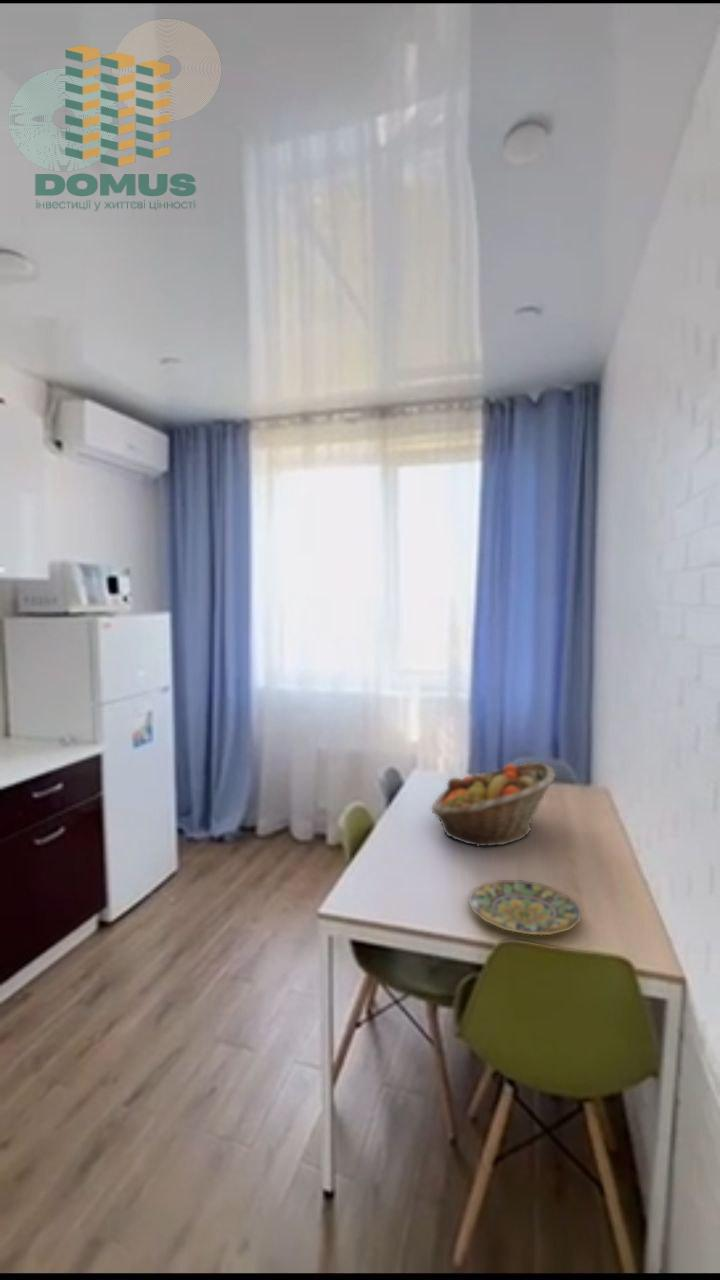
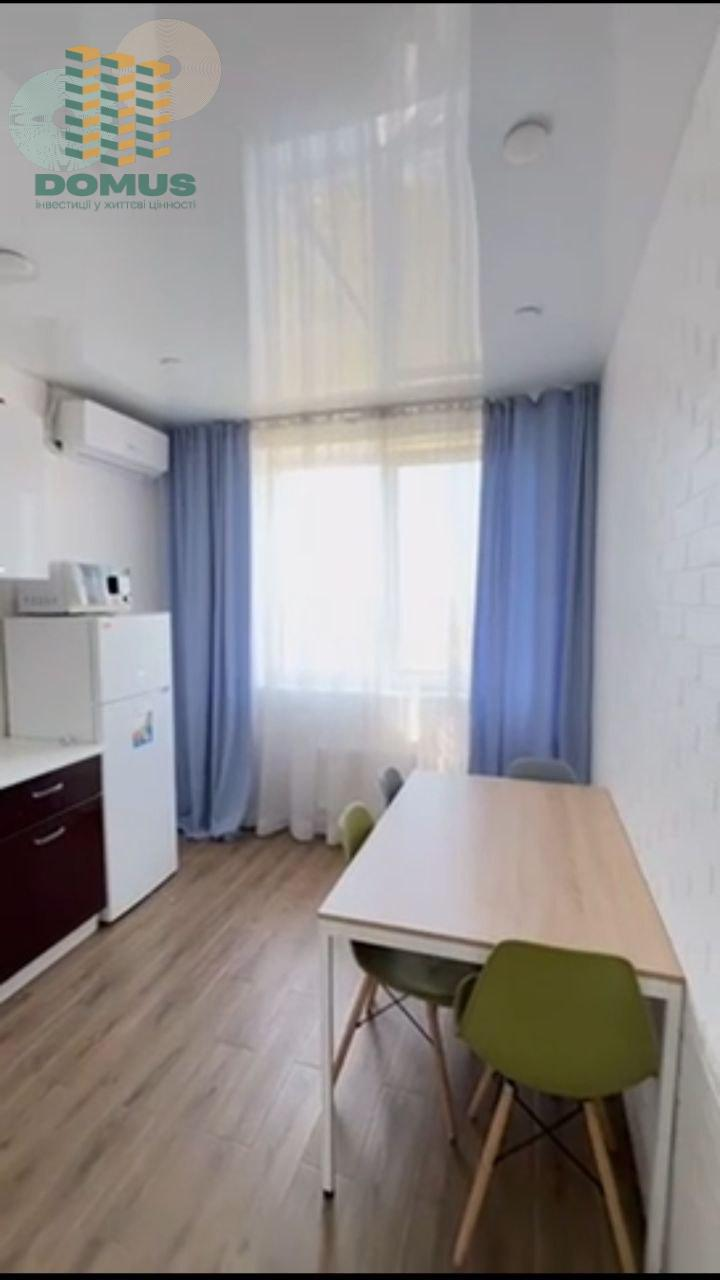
- plate [467,879,582,936]
- fruit basket [430,762,556,848]
